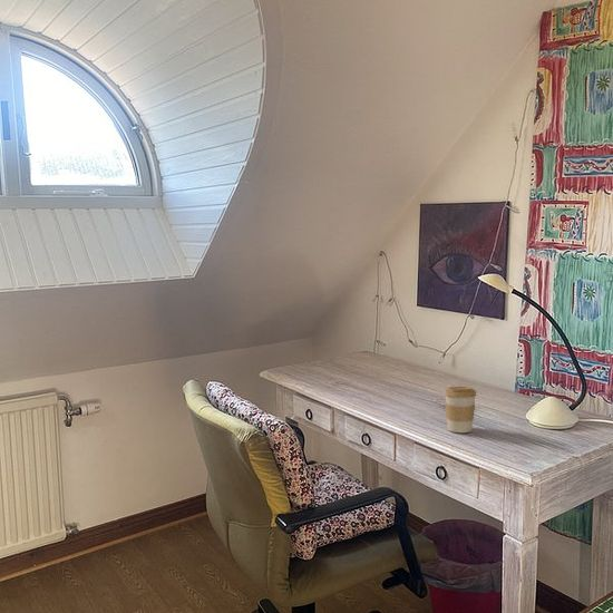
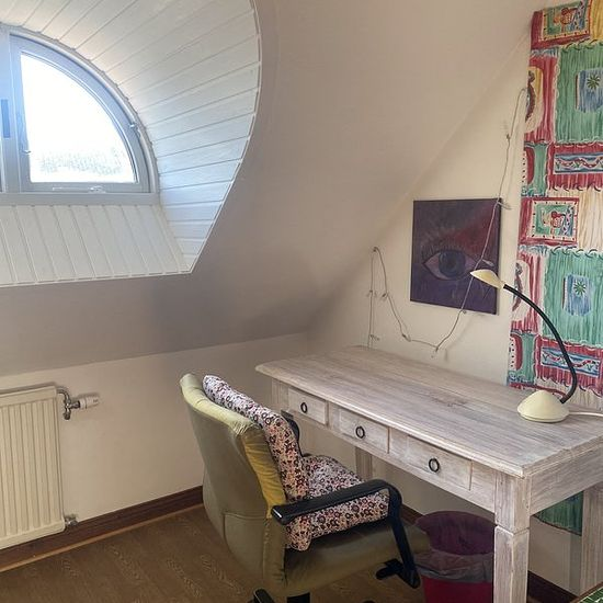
- coffee cup [444,386,478,434]
